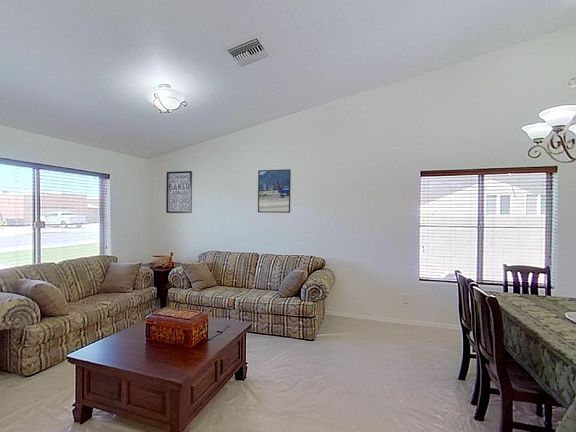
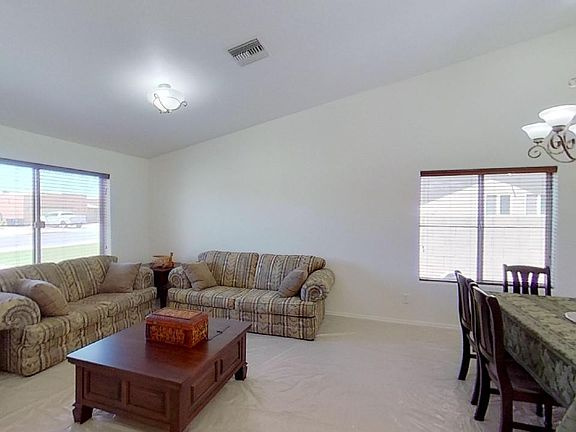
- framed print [257,168,292,214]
- wall art [165,170,193,214]
